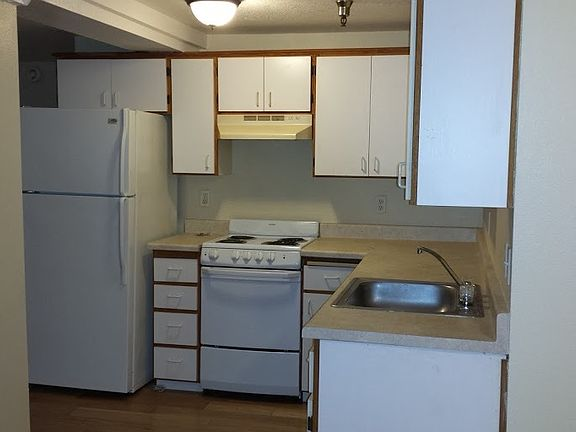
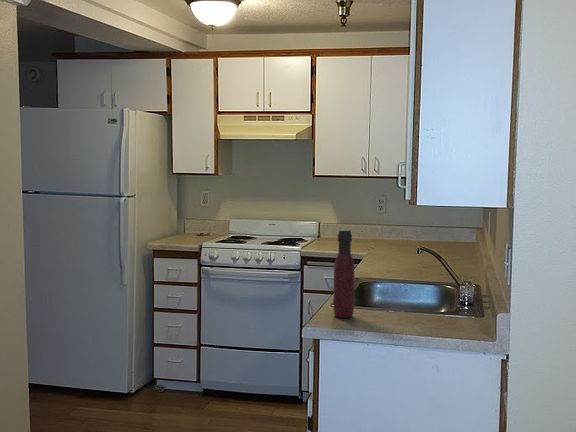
+ wine bottle [332,229,355,319]
